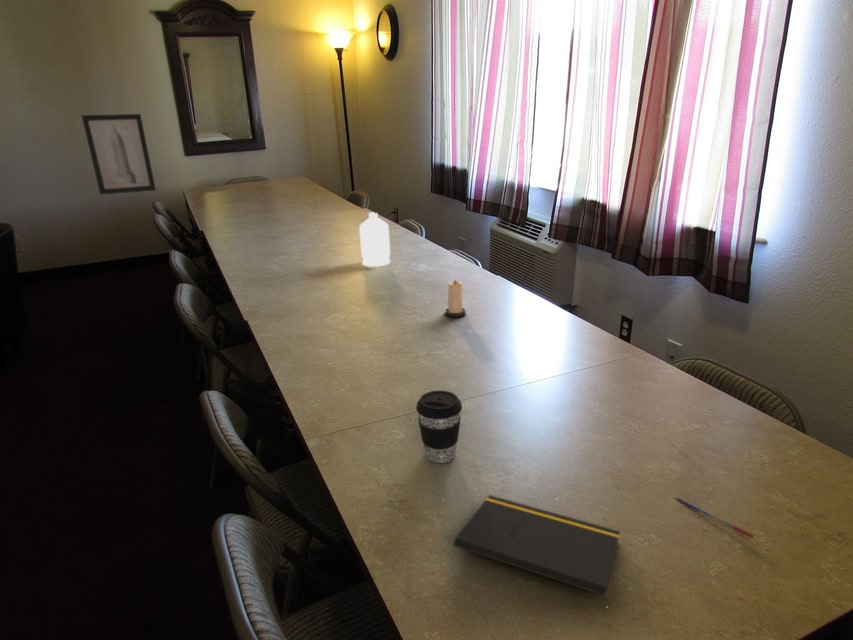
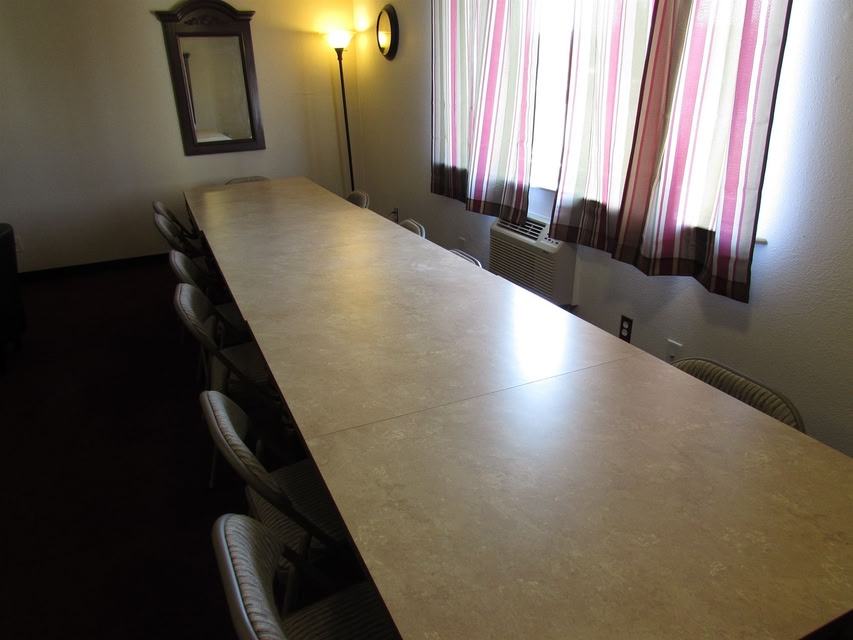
- pen [672,495,755,539]
- notepad [453,494,621,614]
- bottle [358,211,391,267]
- wall art [80,113,157,196]
- candle [444,279,467,318]
- coffee cup [415,389,463,464]
